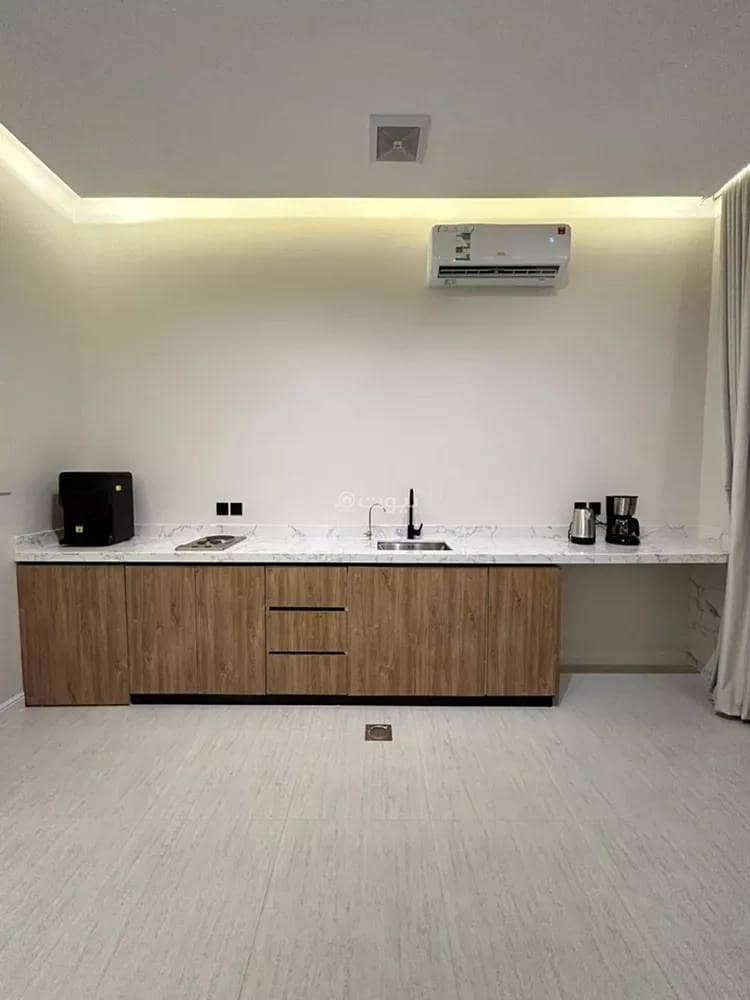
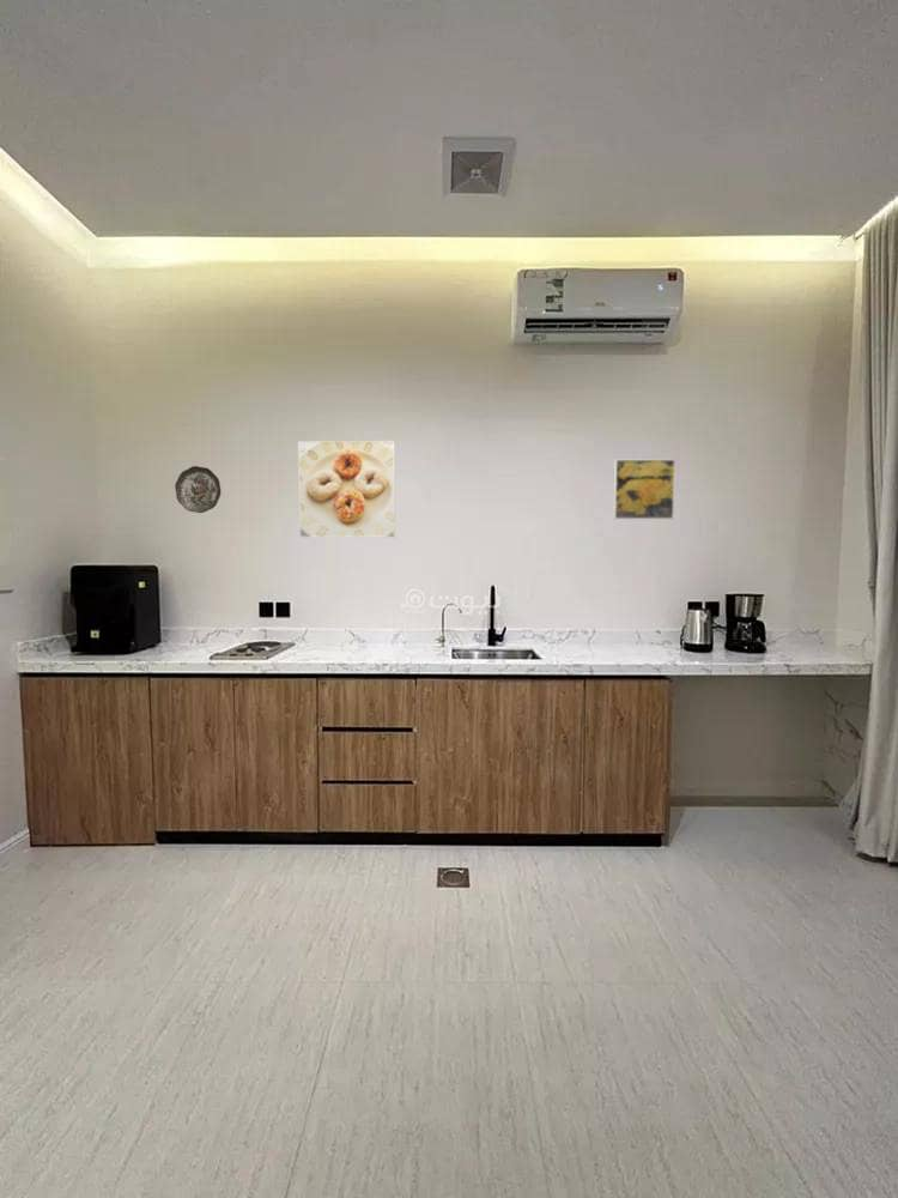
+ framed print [297,440,396,539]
+ decorative plate [174,465,222,514]
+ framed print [612,459,676,520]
